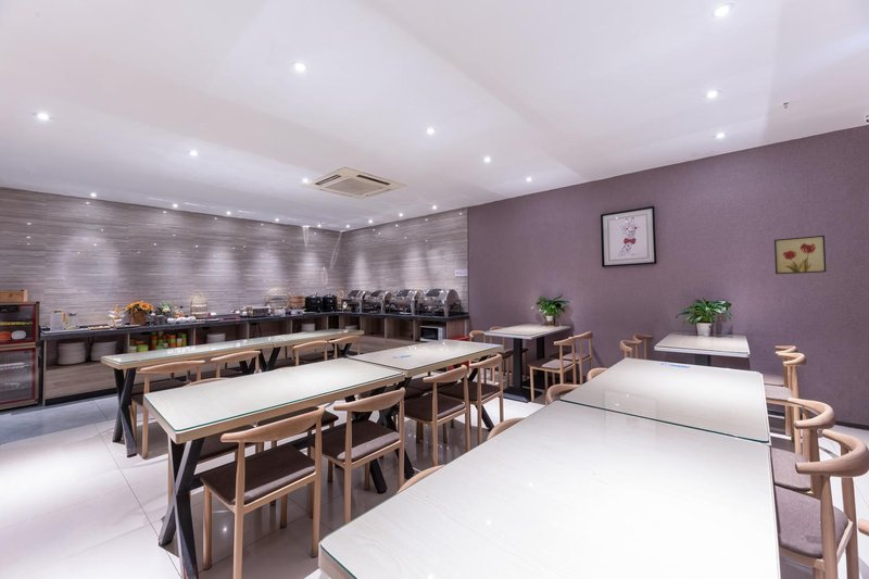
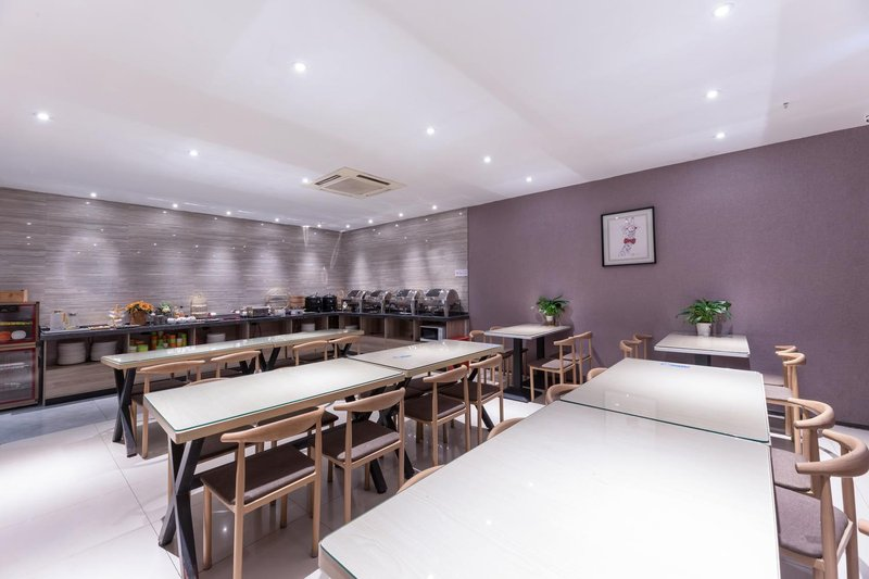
- wall art [773,235,827,275]
